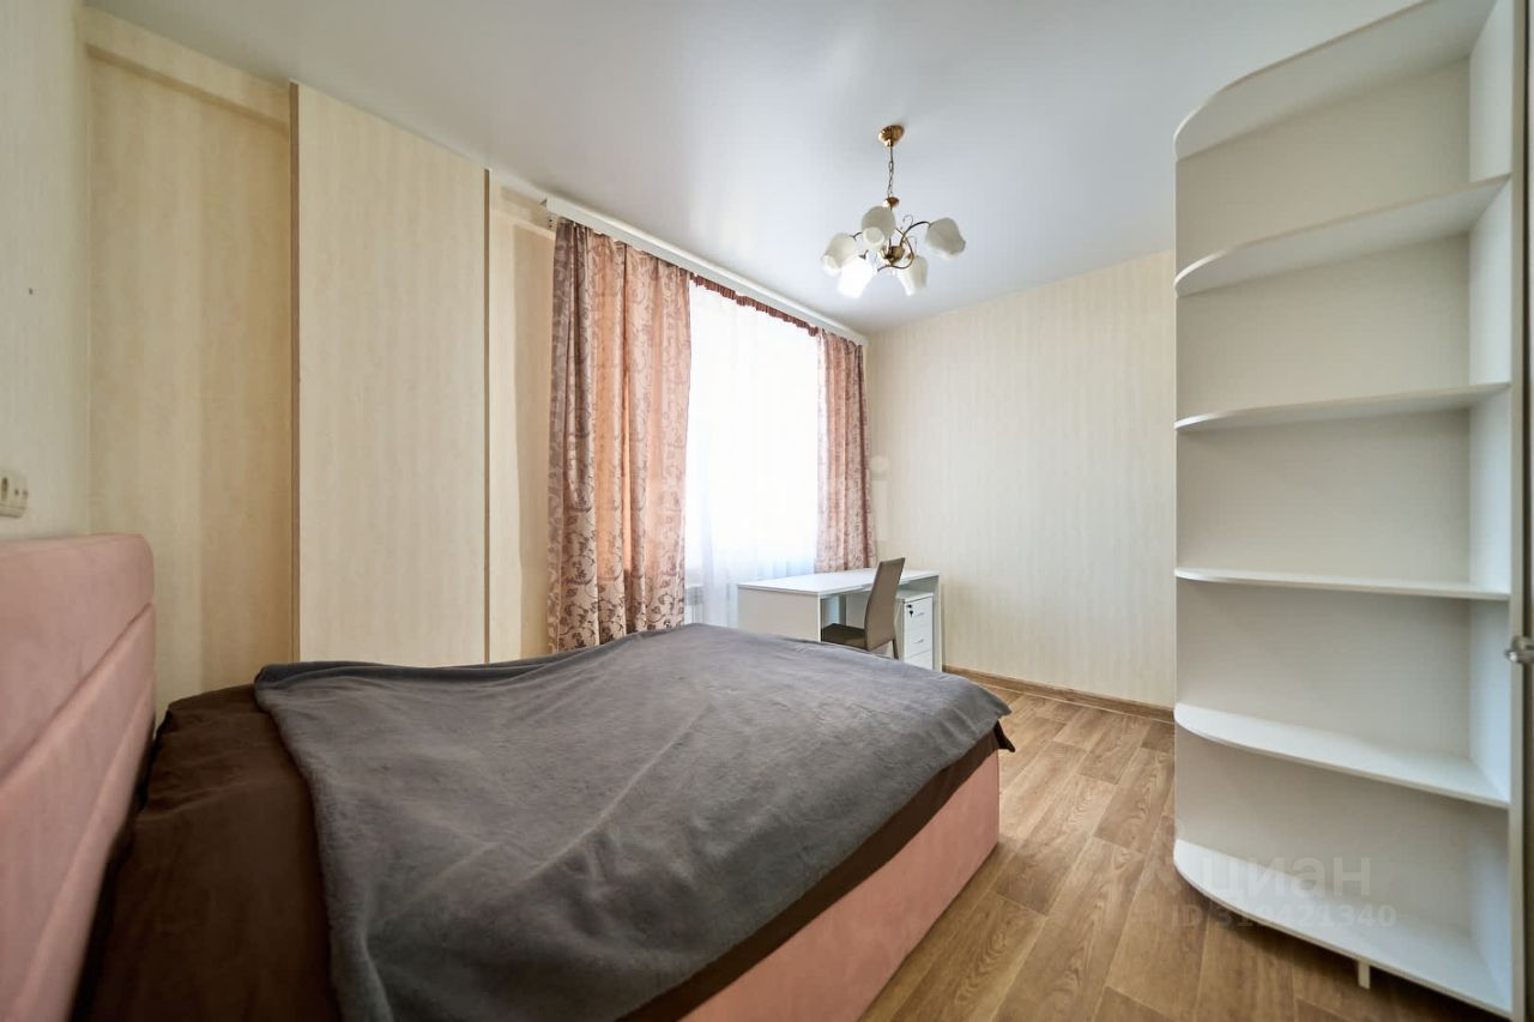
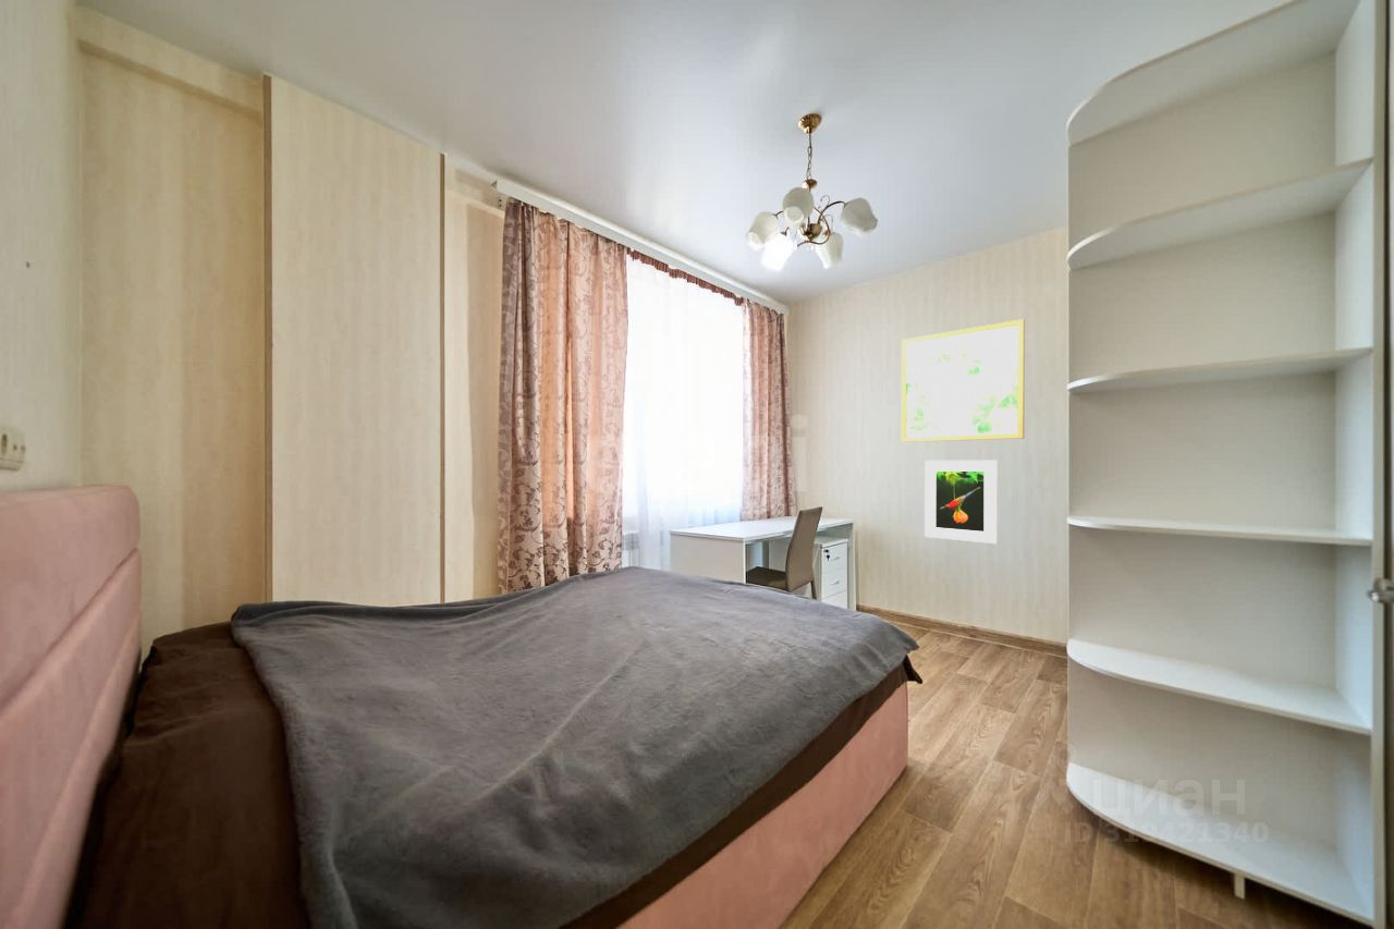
+ wall art [901,318,1026,443]
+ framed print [924,460,999,545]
